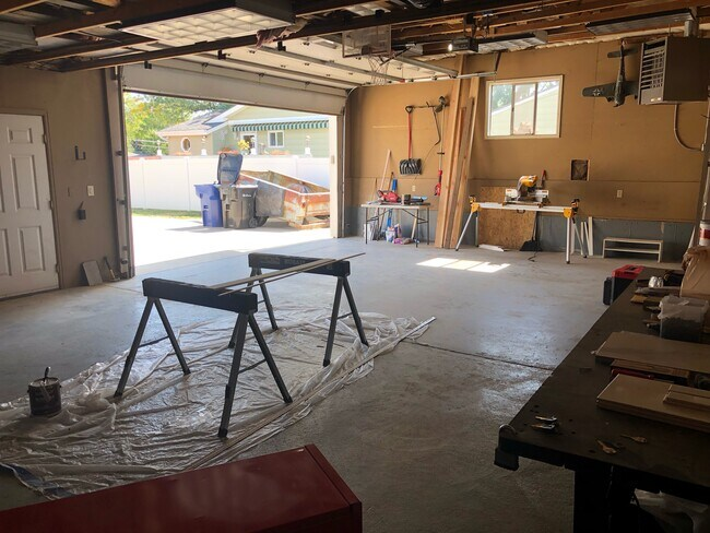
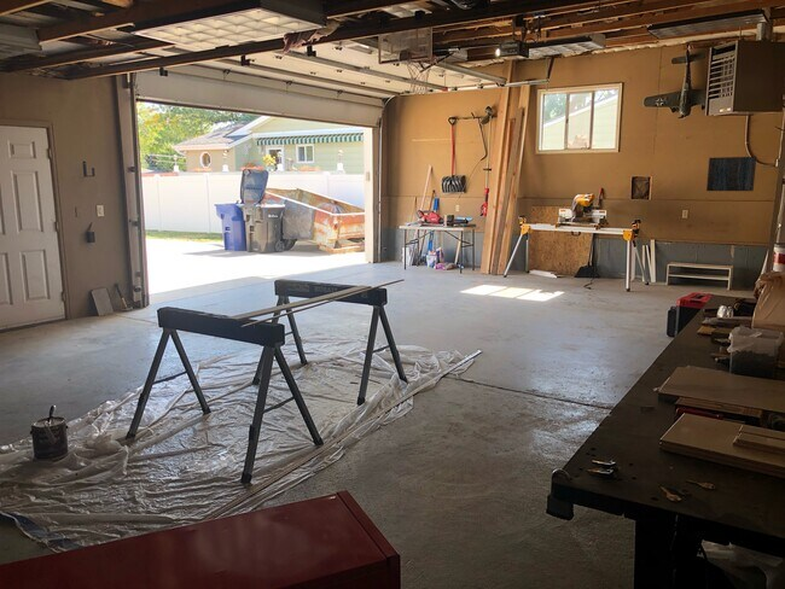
+ wall art [705,156,757,192]
